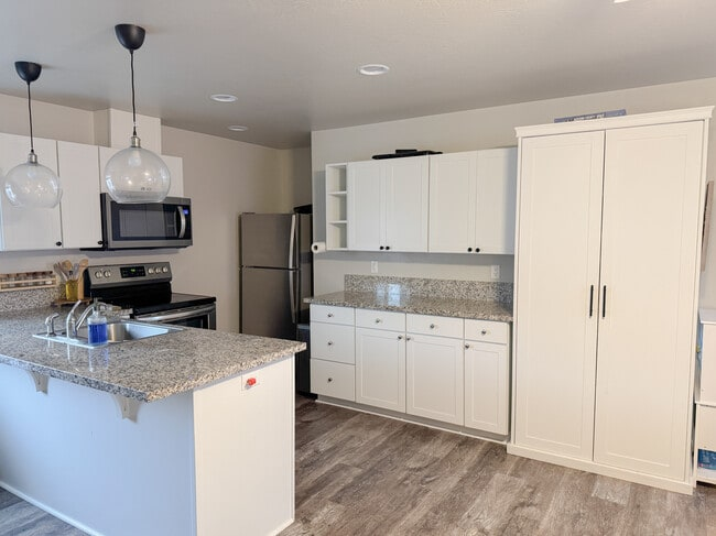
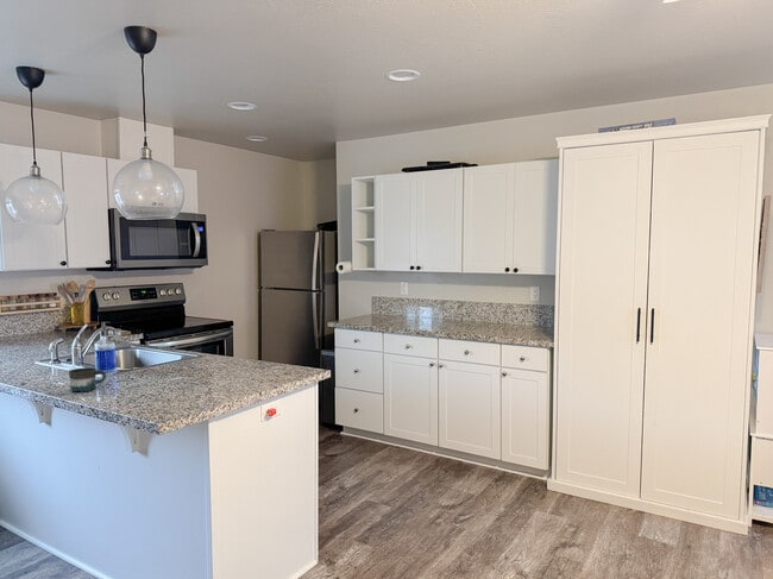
+ mug [68,366,107,392]
